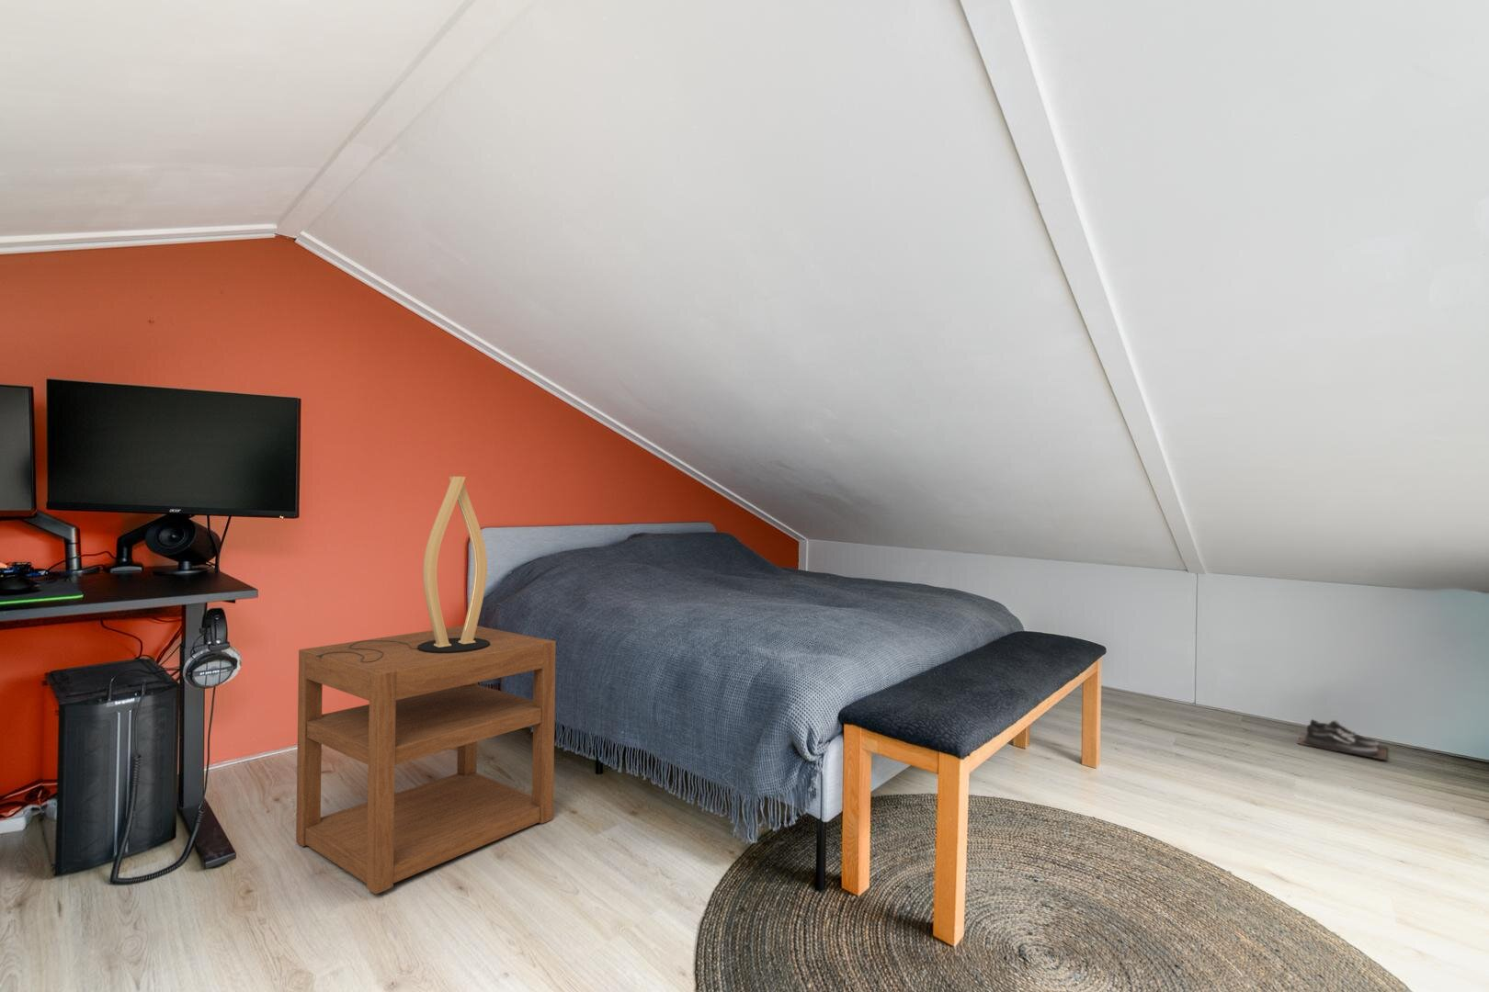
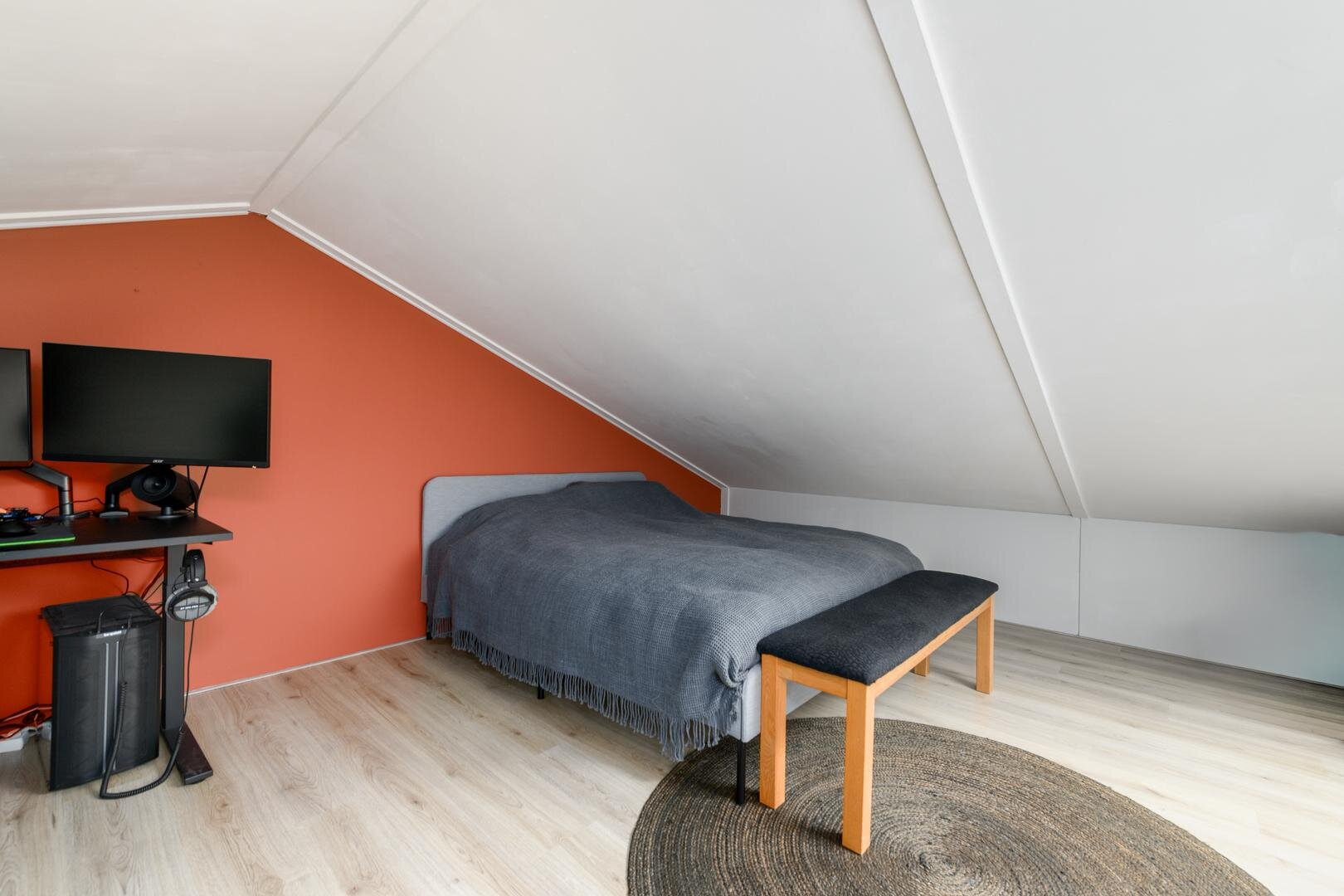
- table lamp [316,476,490,662]
- nightstand [295,624,556,895]
- shoe [1296,719,1389,761]
